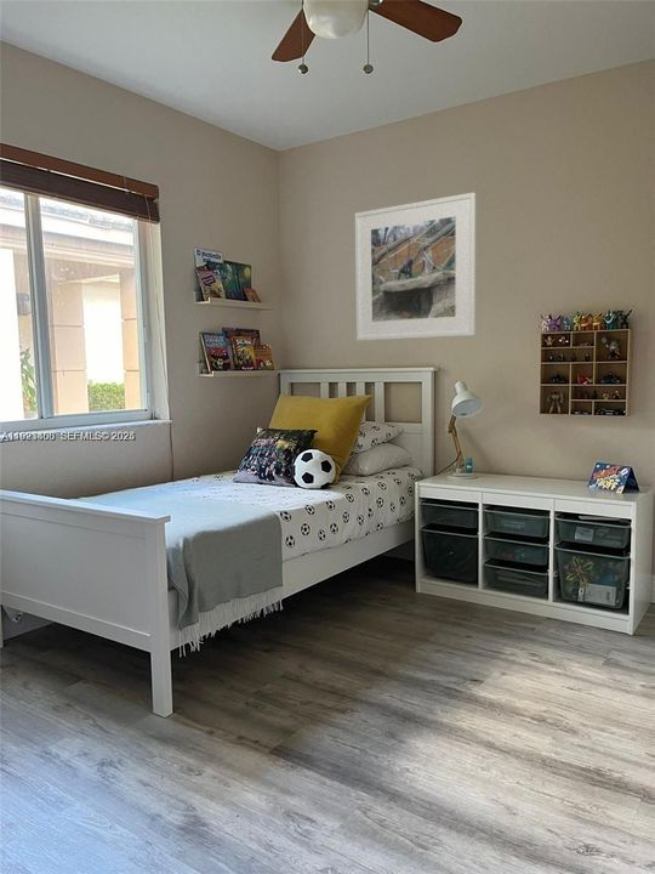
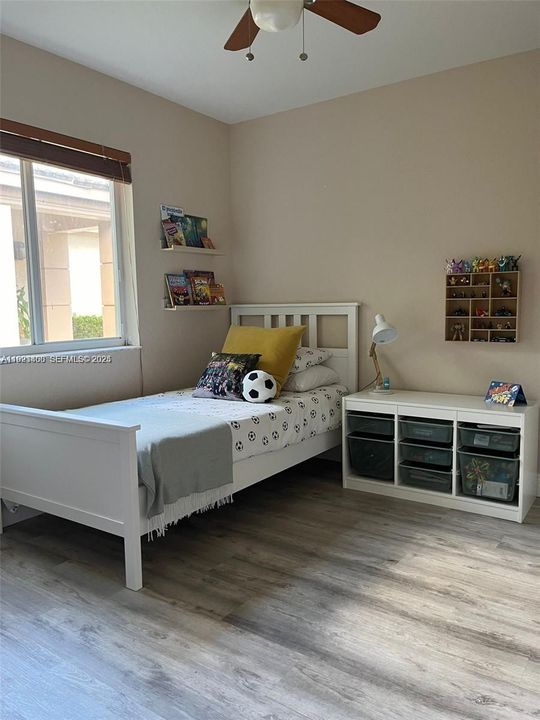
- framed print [354,192,477,342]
